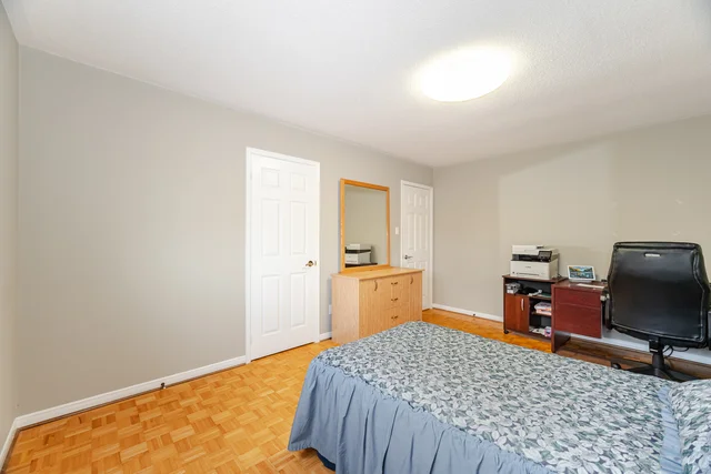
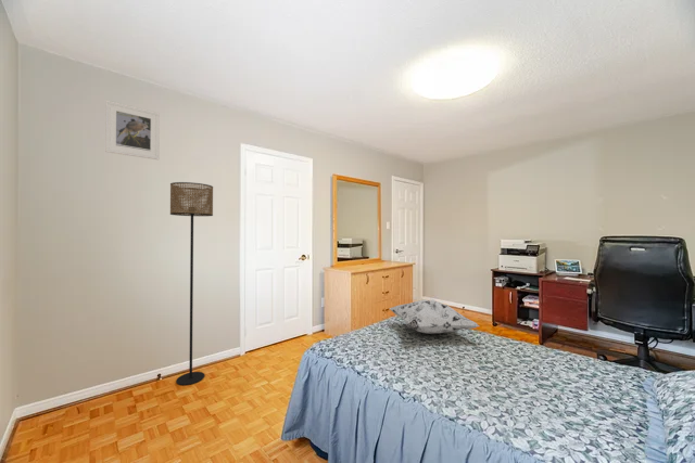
+ floor lamp [169,181,214,386]
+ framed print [104,99,161,160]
+ decorative pillow [388,298,480,335]
